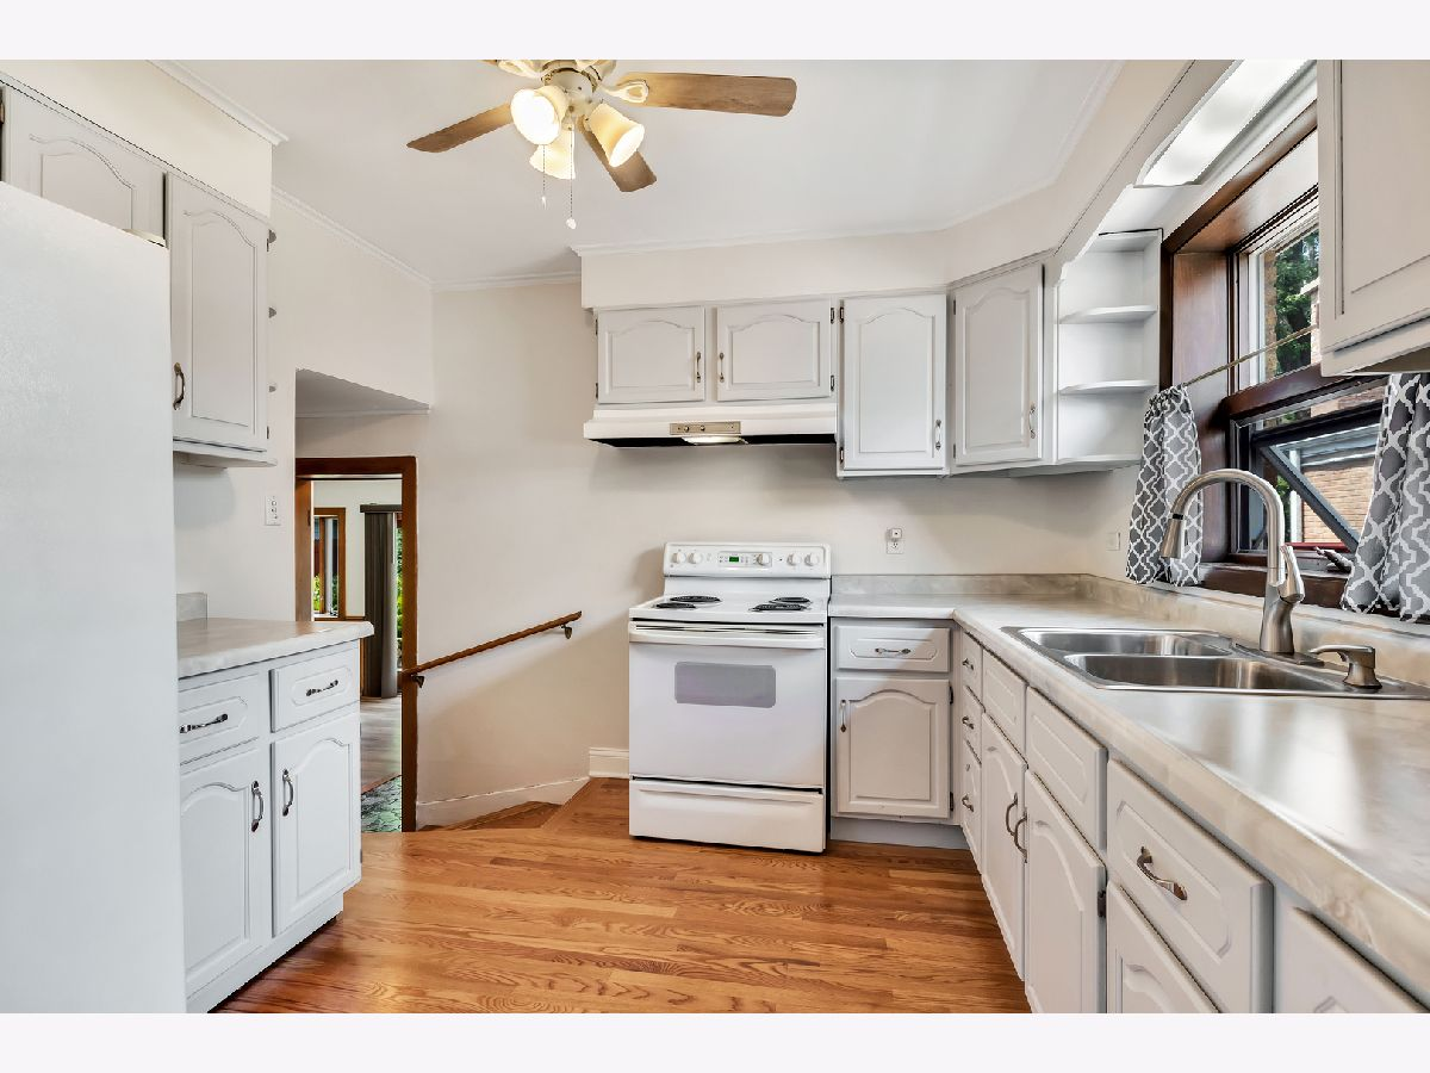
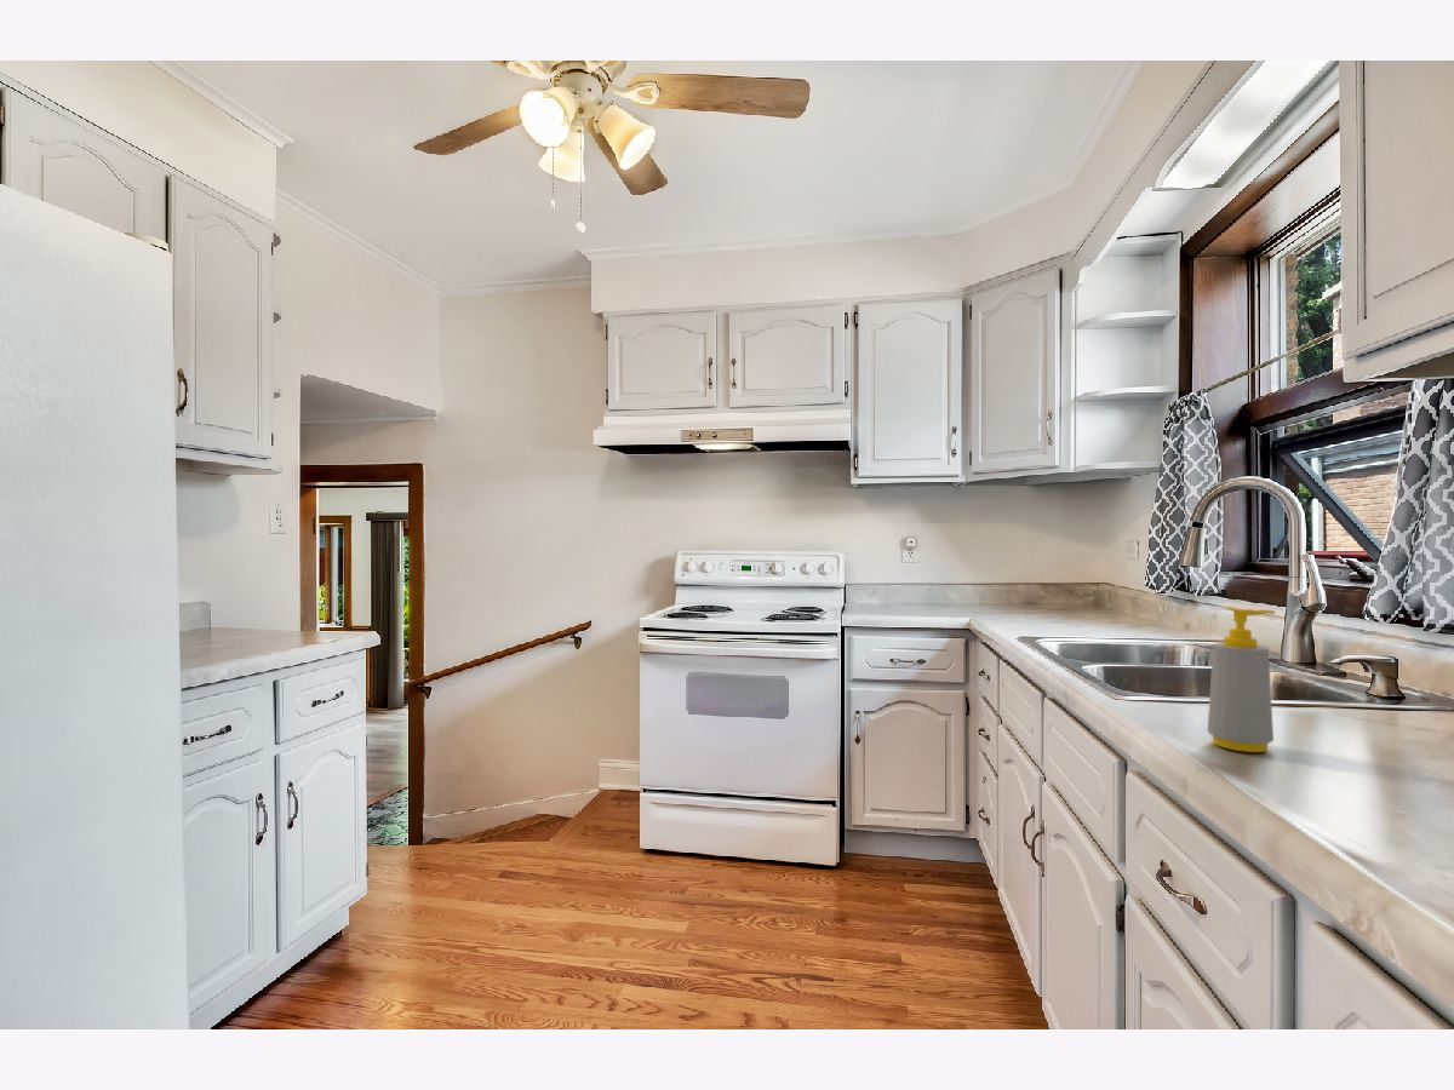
+ soap bottle [1207,606,1276,753]
